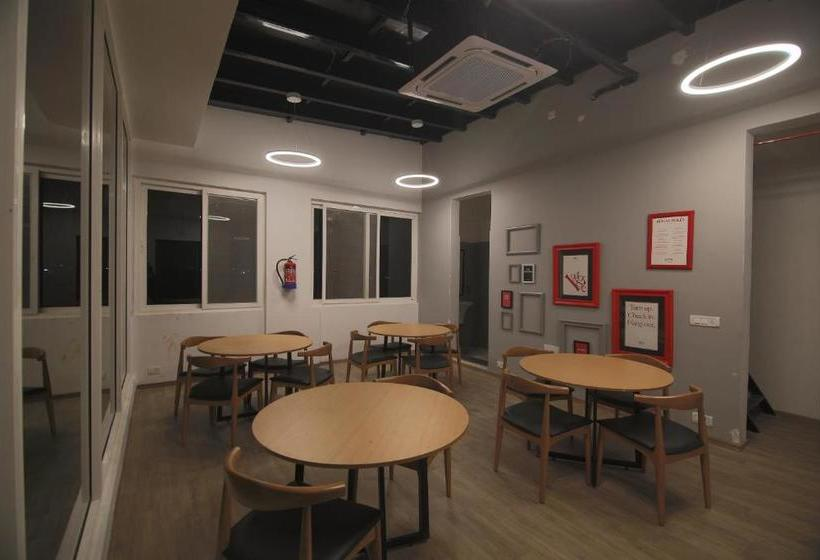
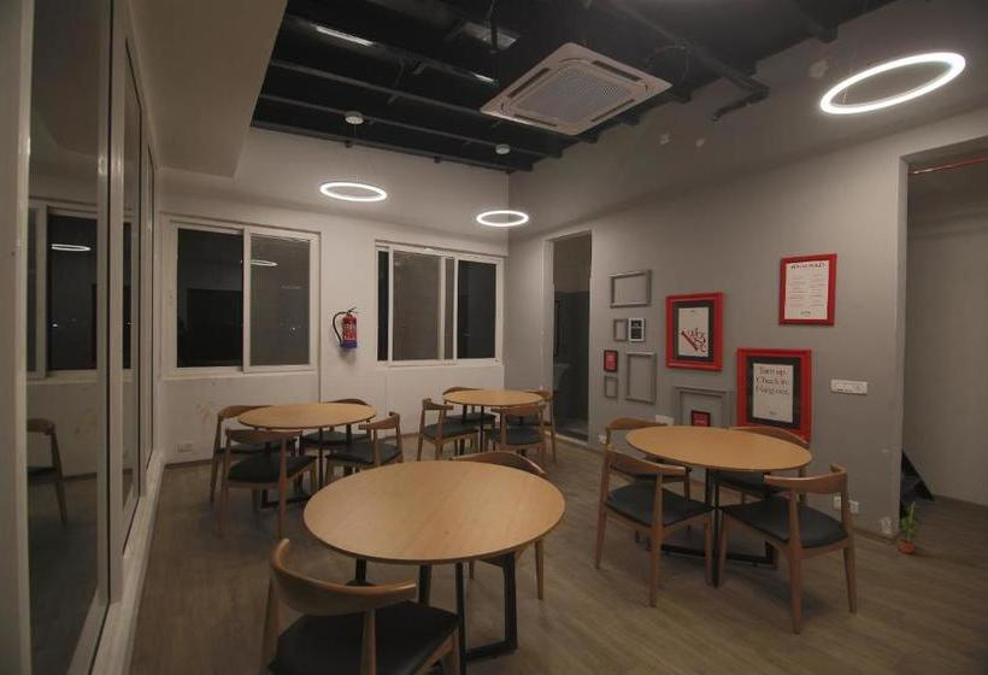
+ potted plant [896,503,923,554]
